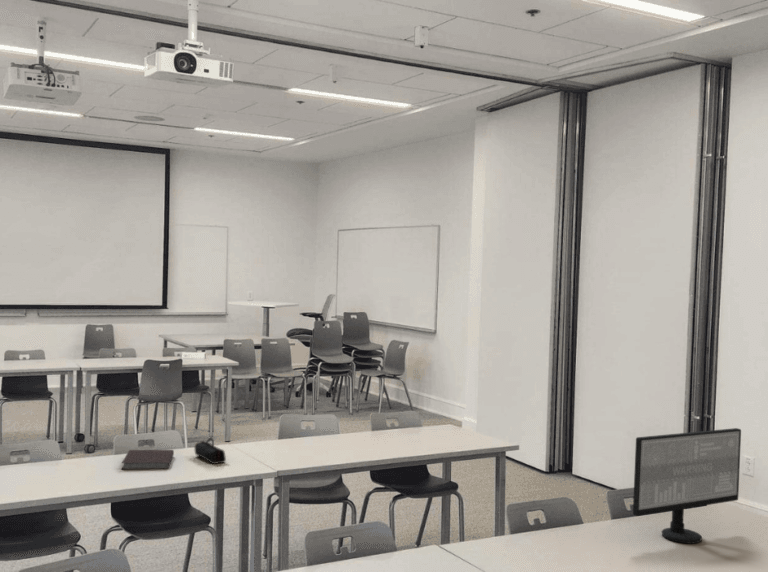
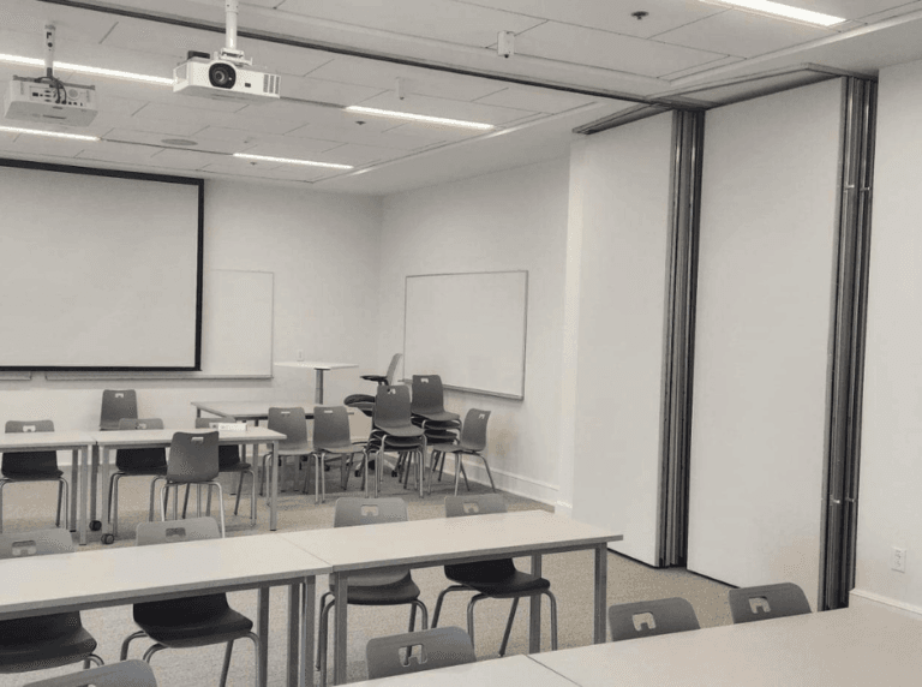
- computer monitor [632,427,742,545]
- pencil case [193,437,227,465]
- notebook [120,449,175,471]
